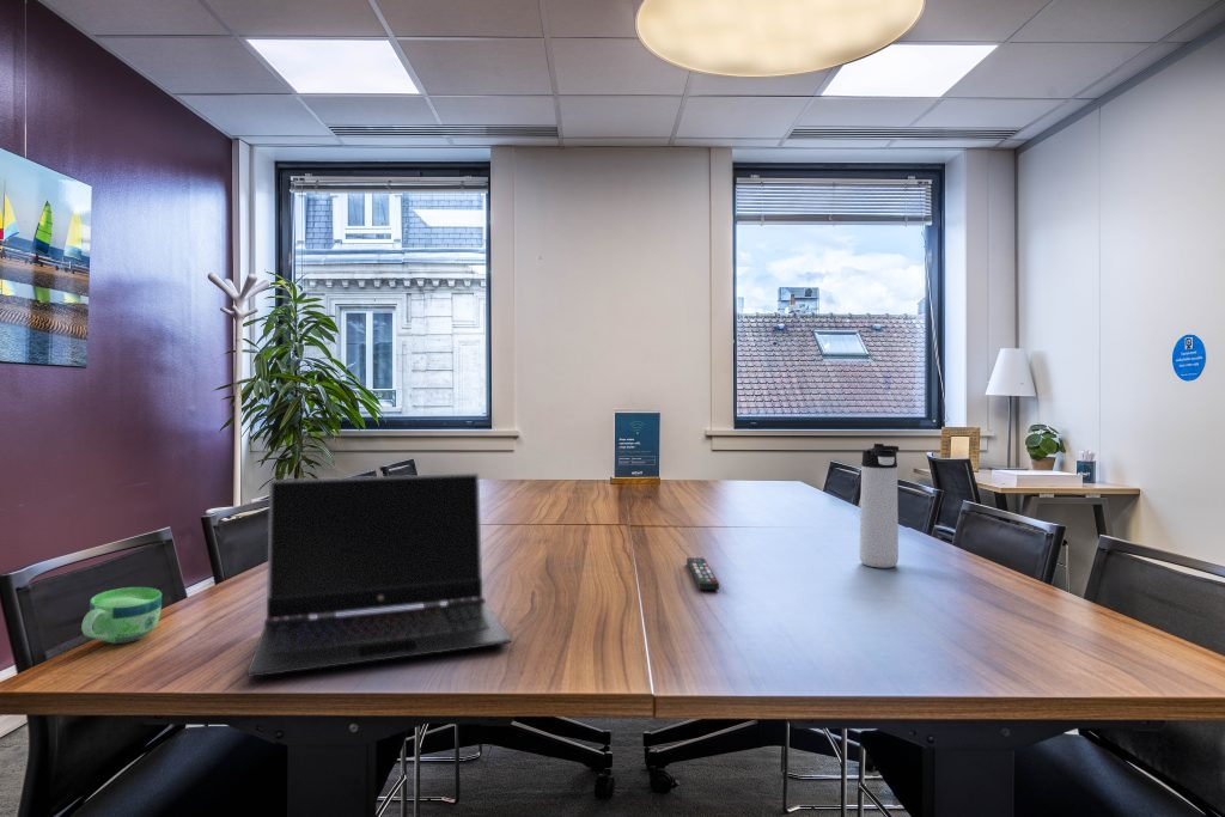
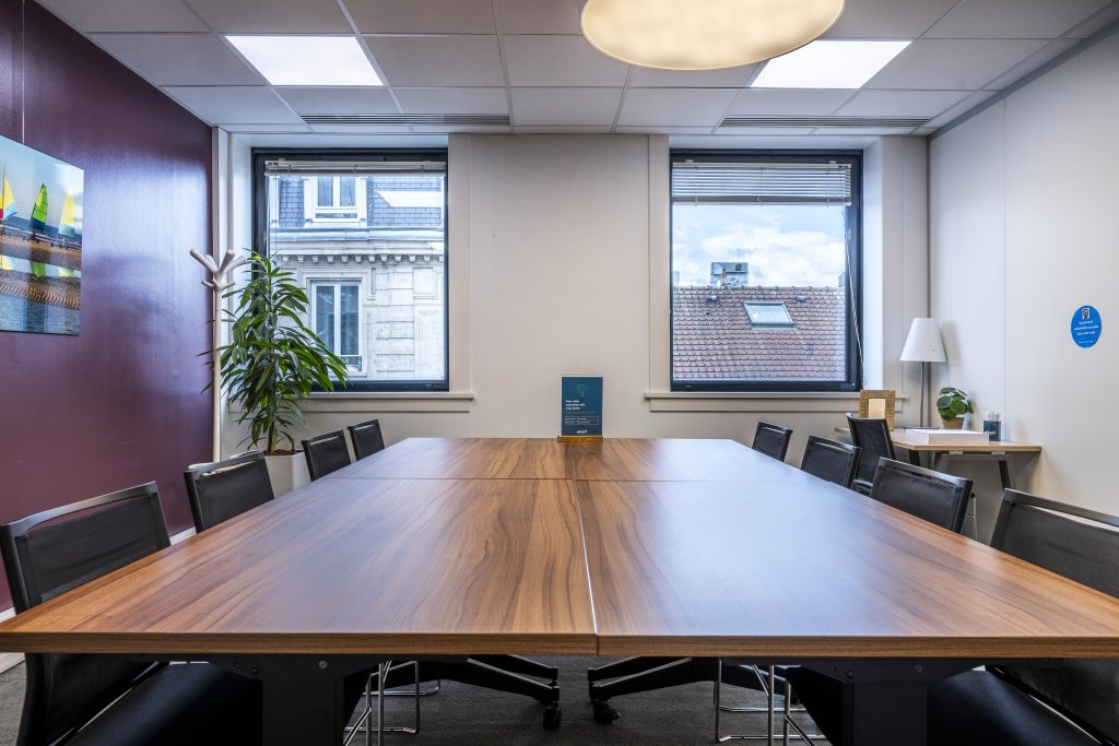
- remote control [685,556,720,591]
- laptop computer [246,472,513,678]
- cup [80,586,163,645]
- thermos bottle [859,443,900,569]
